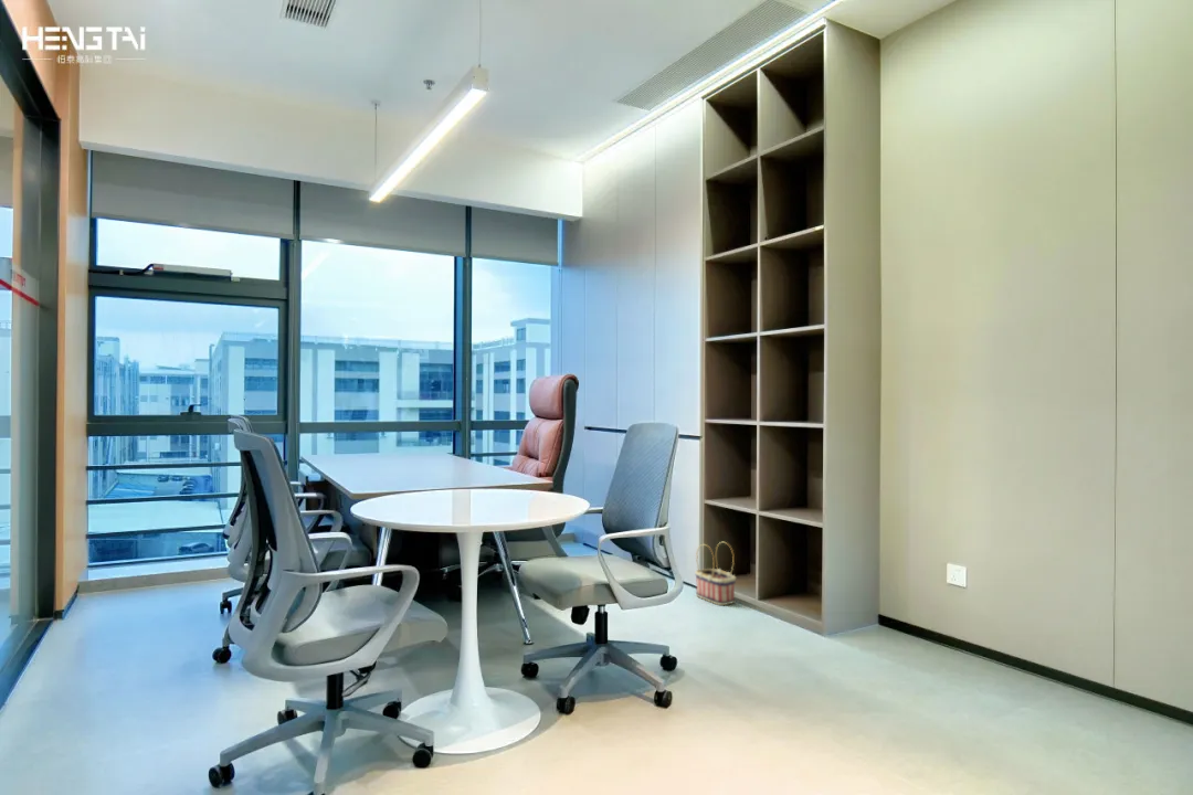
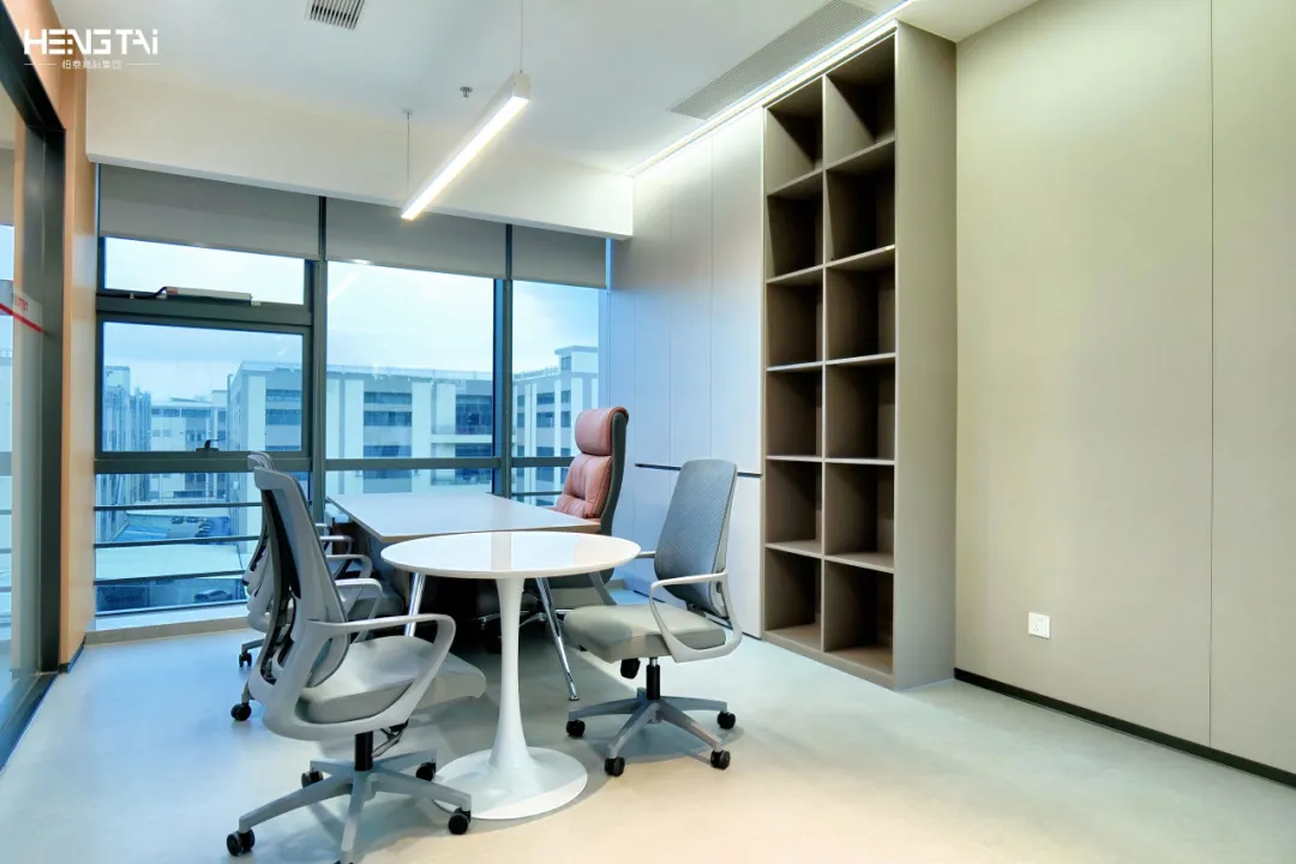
- basket [694,541,737,606]
